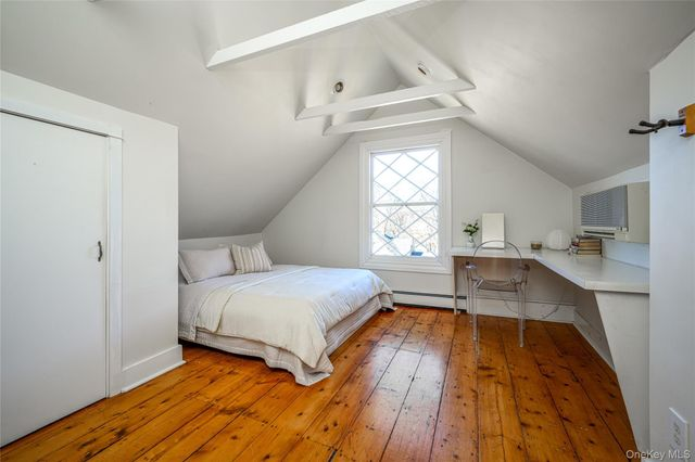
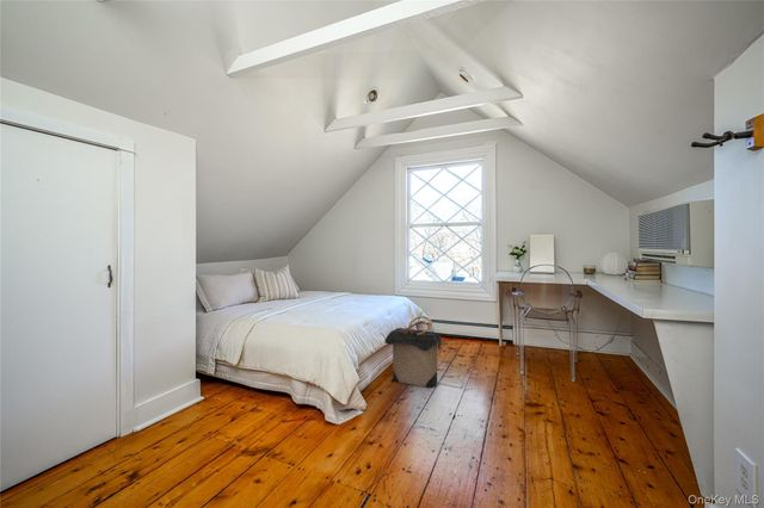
+ laundry hamper [383,315,444,389]
